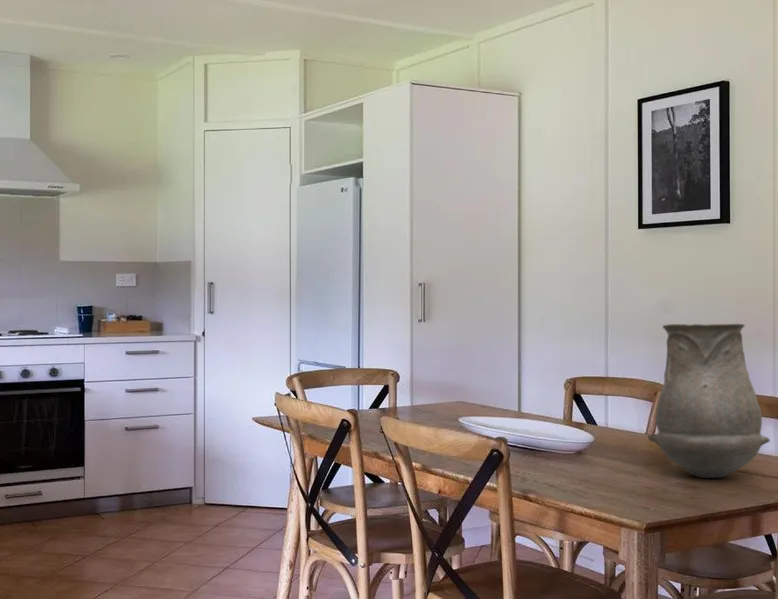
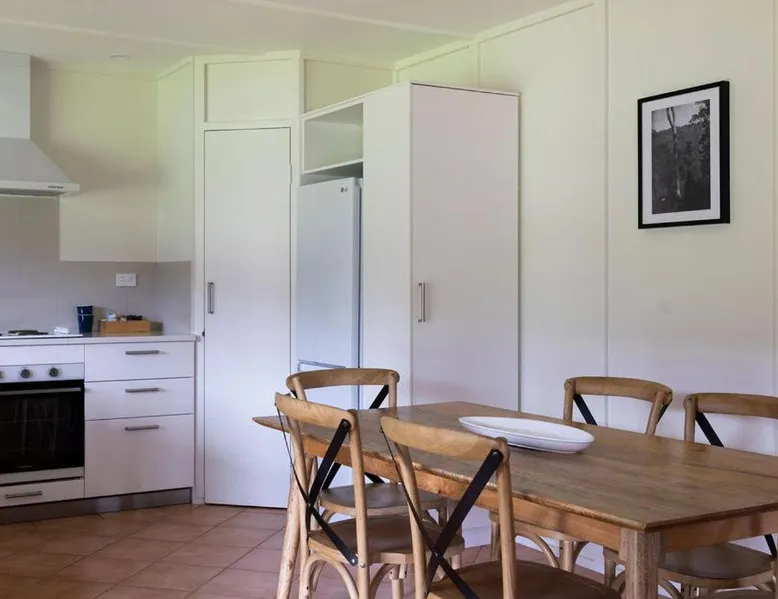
- vase [647,323,771,479]
